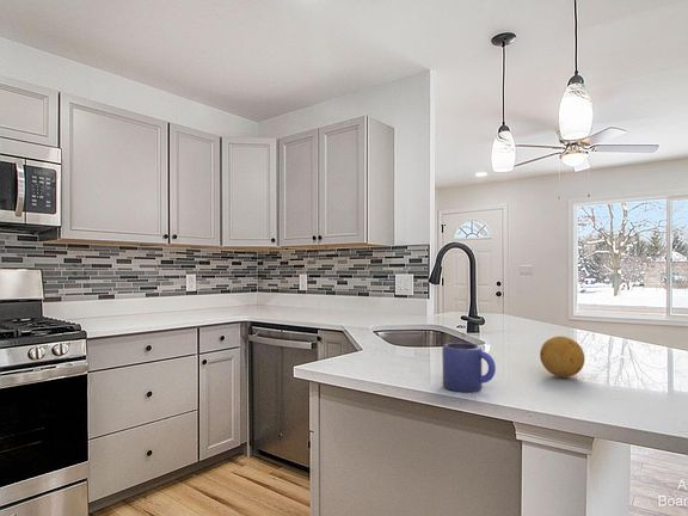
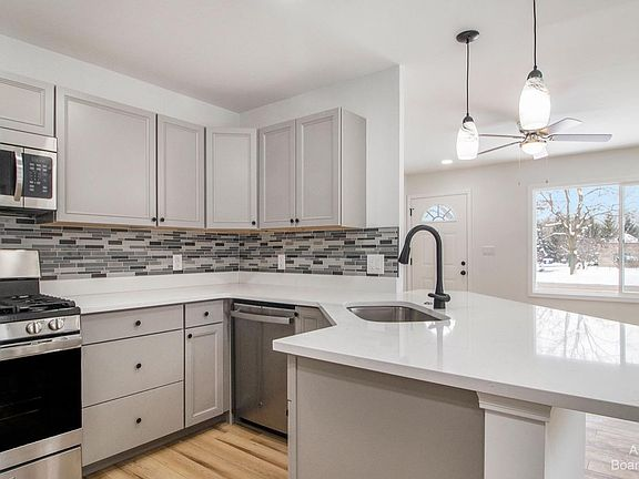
- mug [442,342,497,393]
- fruit [539,336,585,379]
